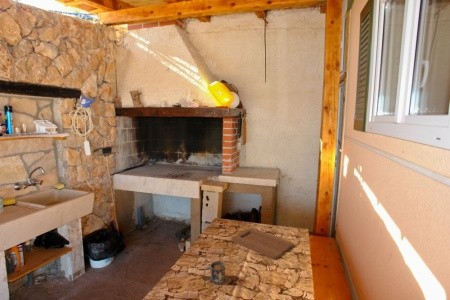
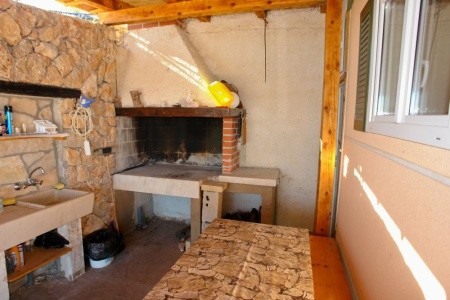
- cutting board [230,227,294,260]
- mug [203,260,226,285]
